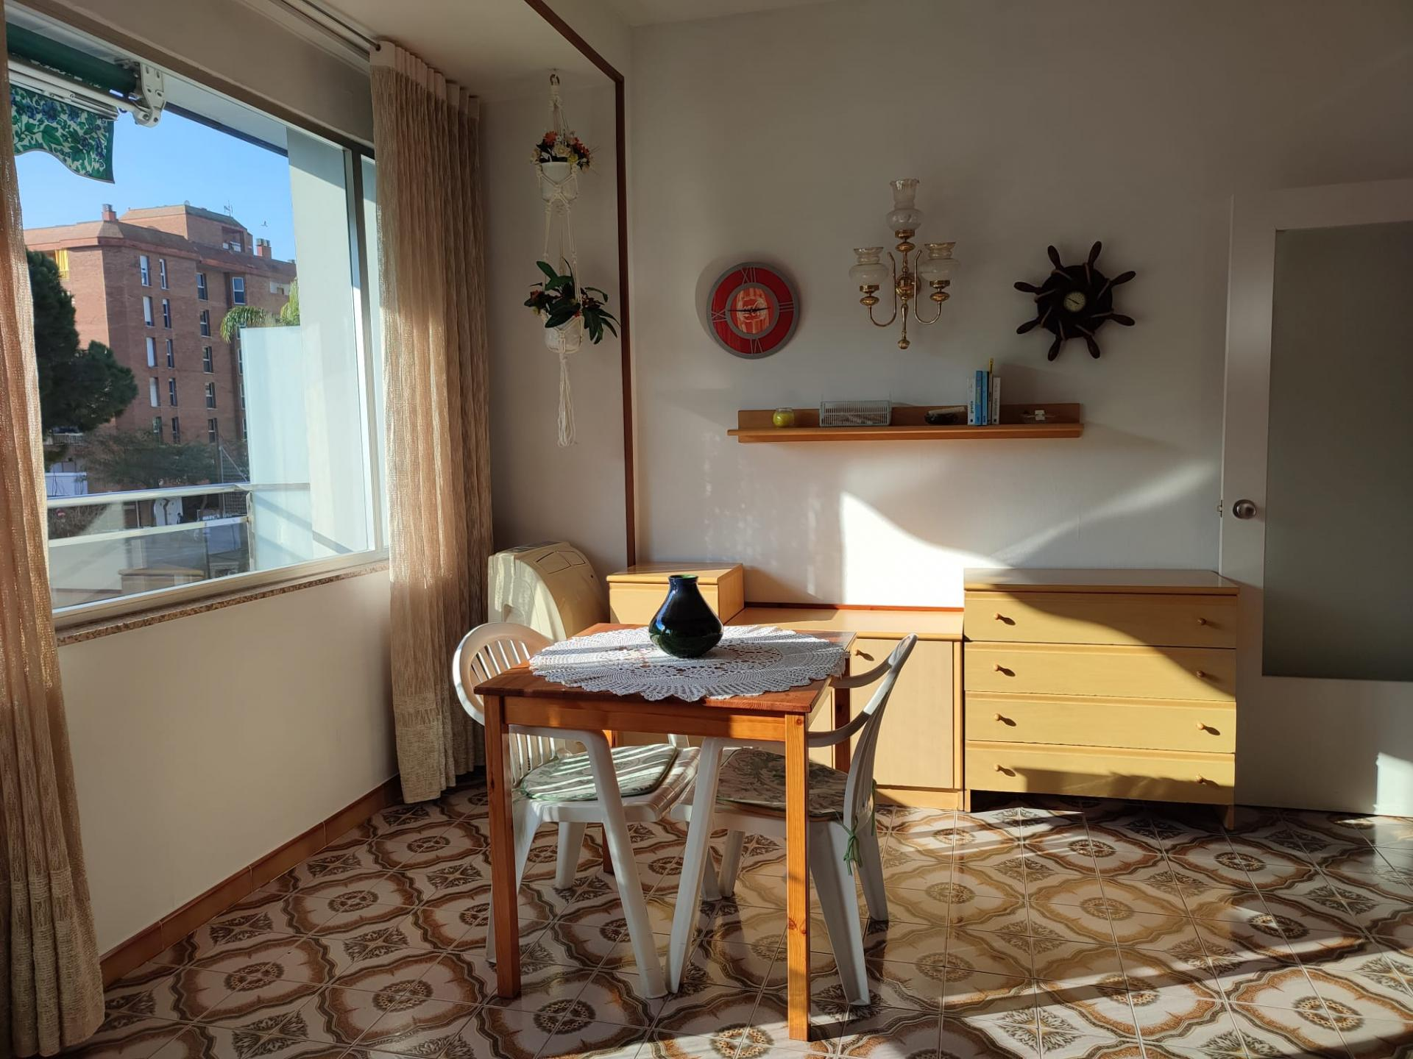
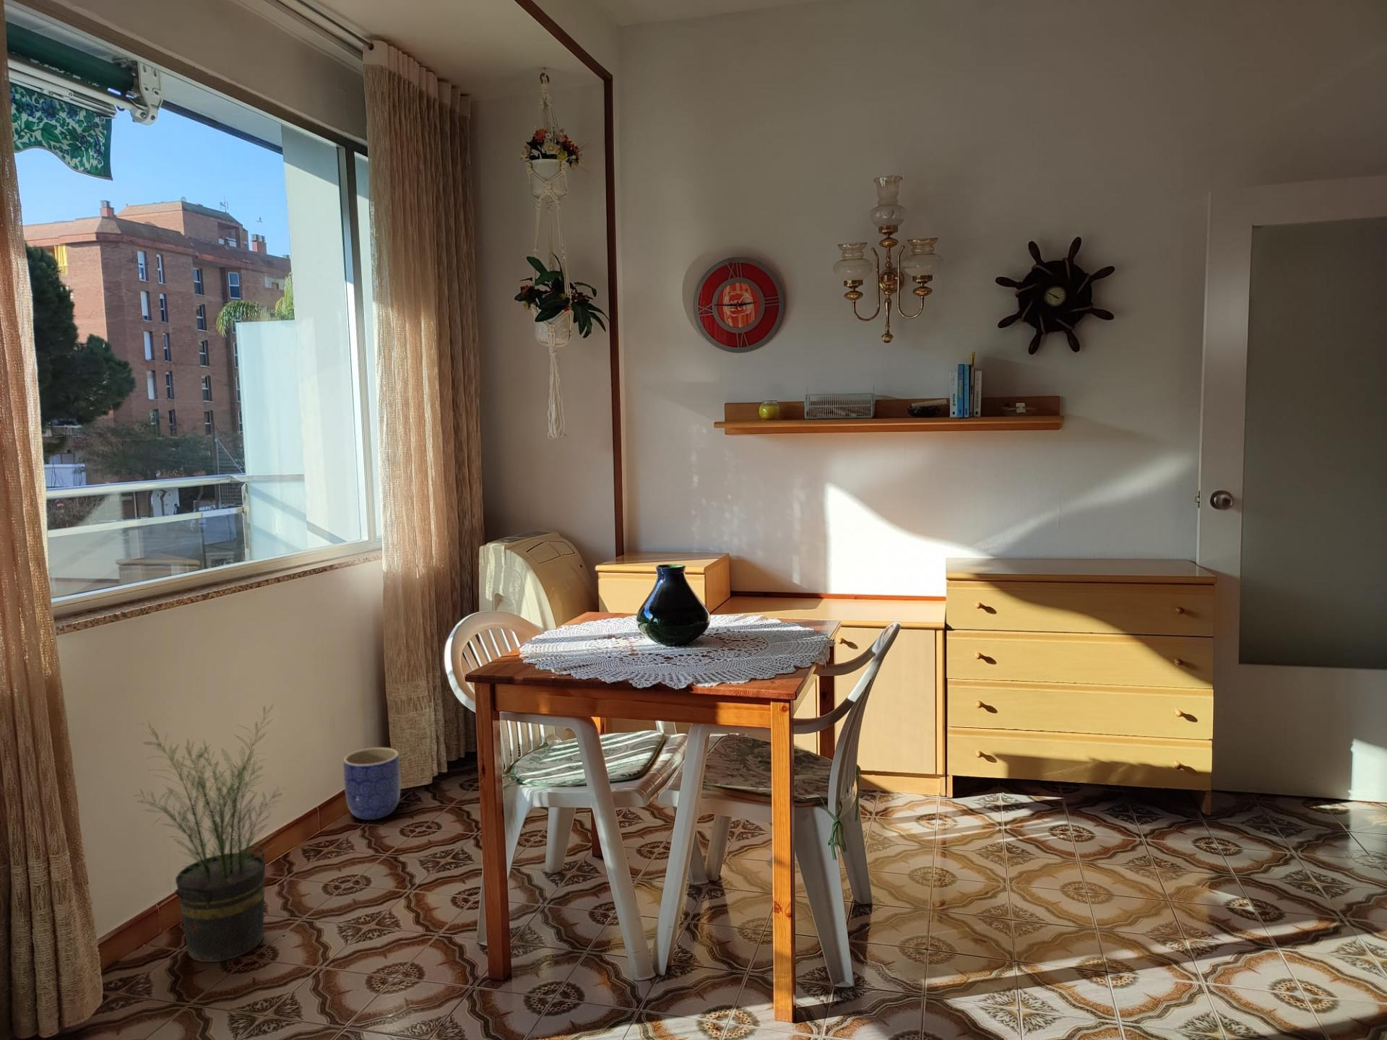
+ planter [343,747,401,820]
+ potted plant [131,704,288,962]
